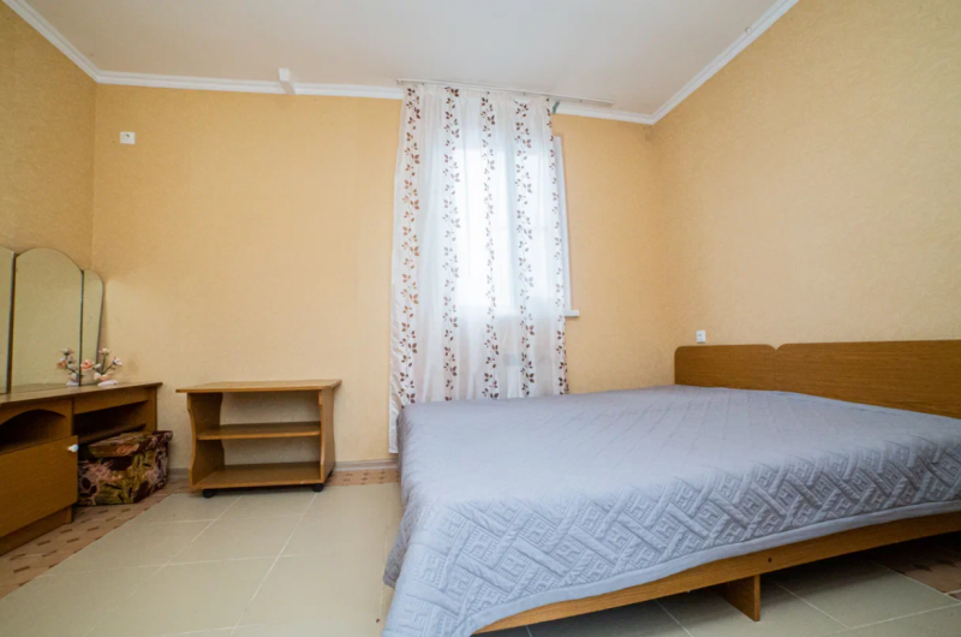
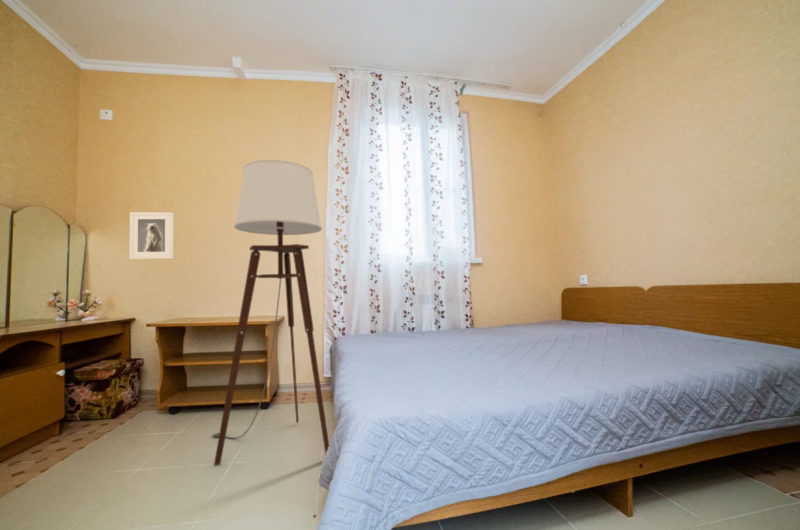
+ floor lamp [209,159,330,467]
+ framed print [128,211,175,260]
